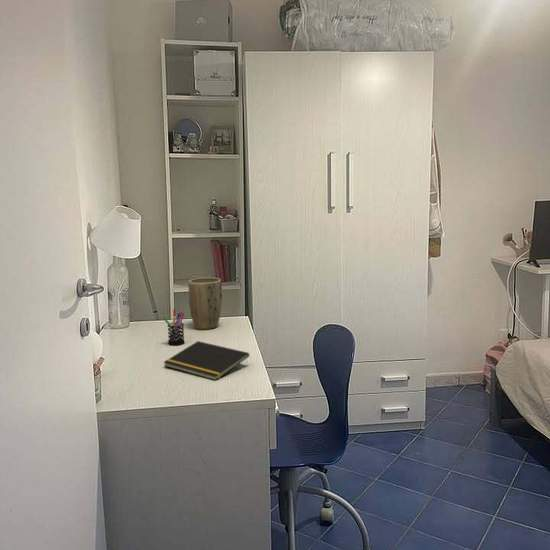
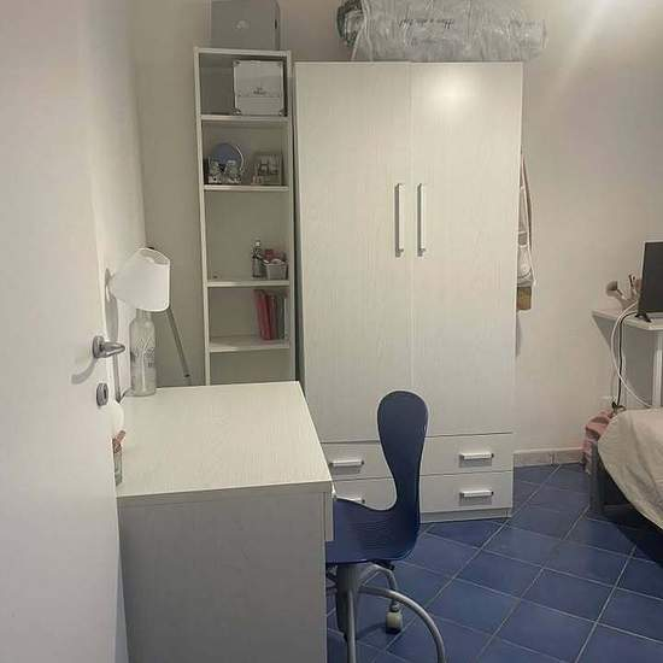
- notepad [162,340,250,381]
- plant pot [188,277,223,330]
- pen holder [162,308,185,346]
